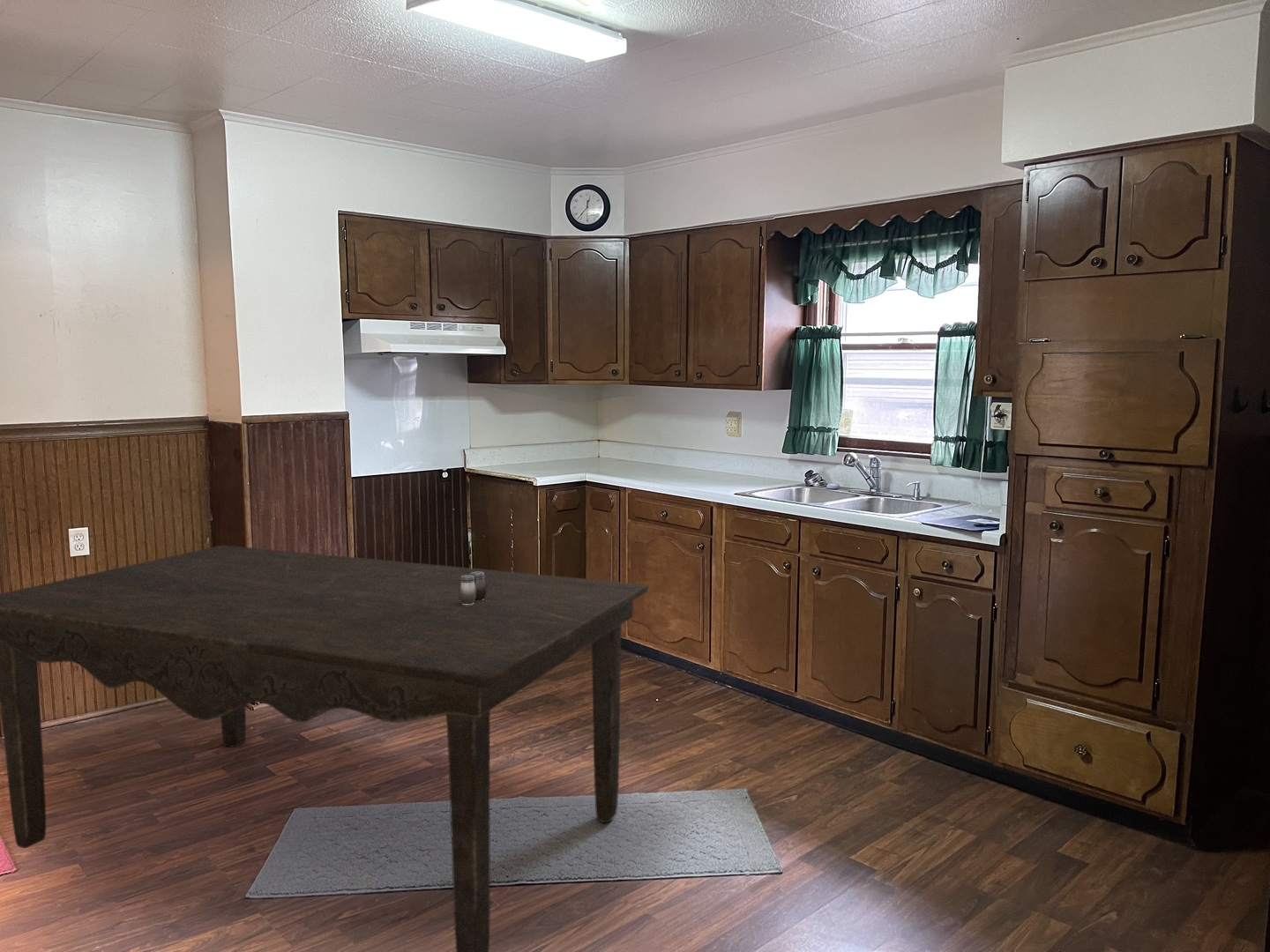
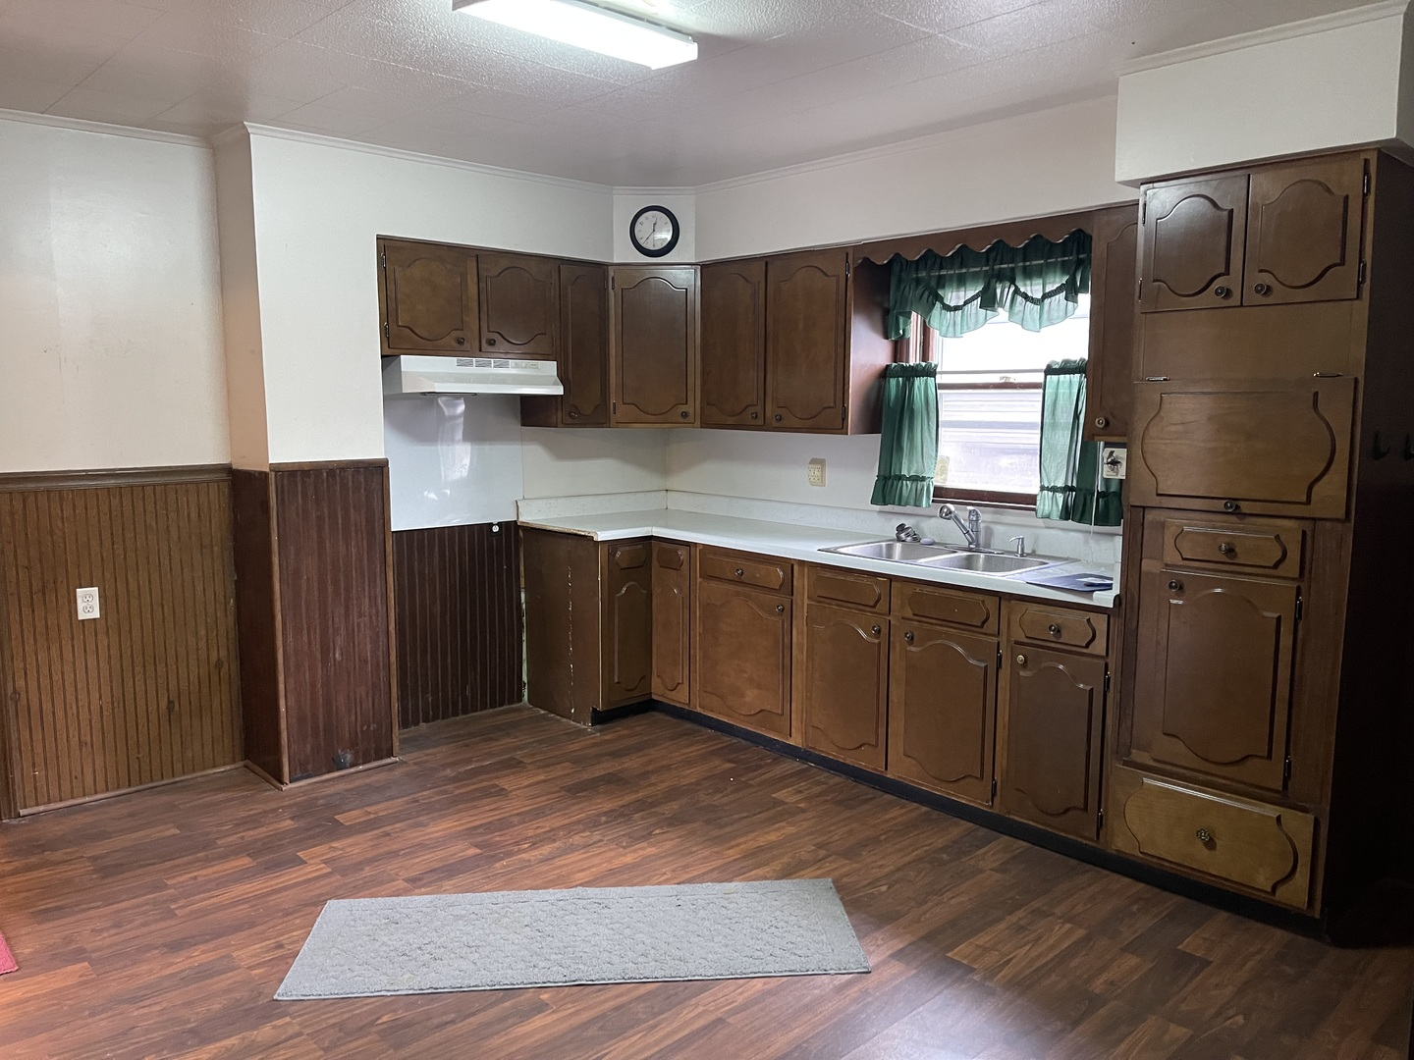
- dining table [0,544,649,952]
- salt and pepper shaker [459,571,486,605]
